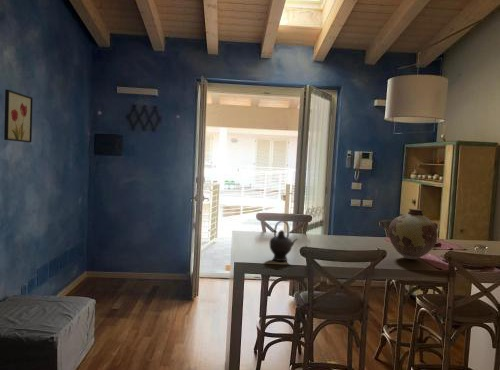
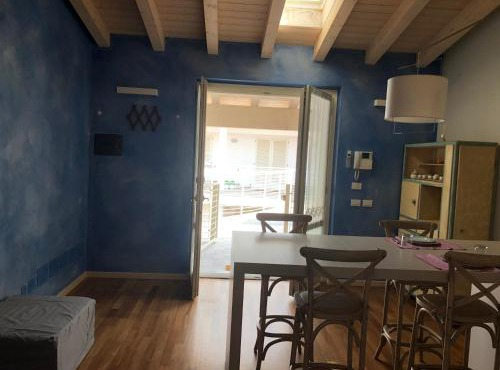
- teapot [269,220,299,262]
- wall art [3,88,34,143]
- vase [387,208,439,260]
